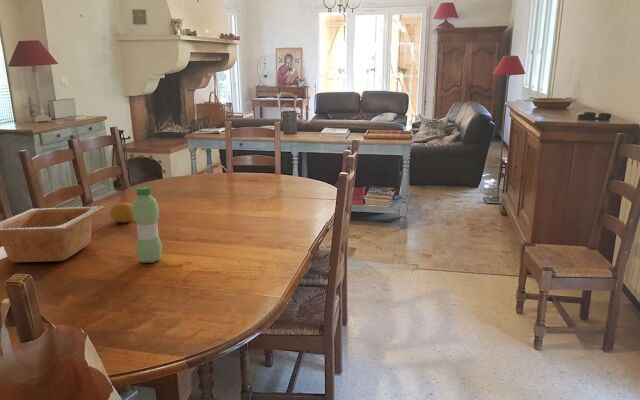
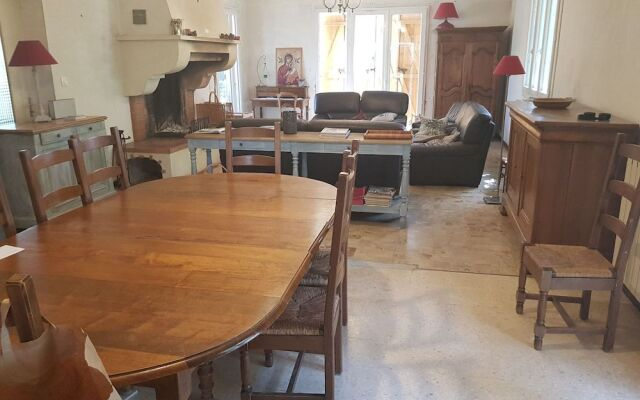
- serving bowl [0,205,105,263]
- water bottle [132,186,163,264]
- fruit [109,201,134,224]
